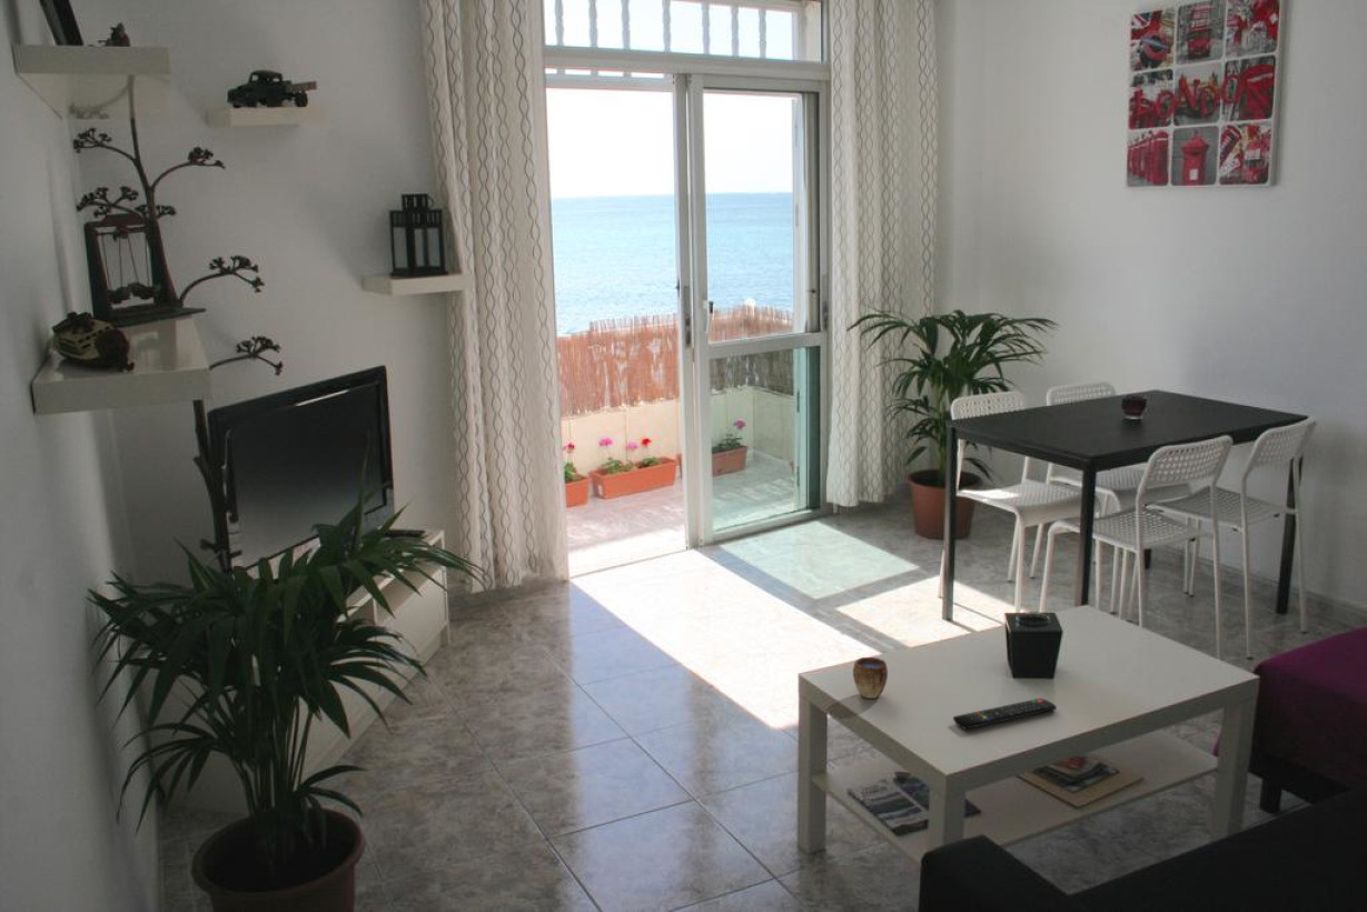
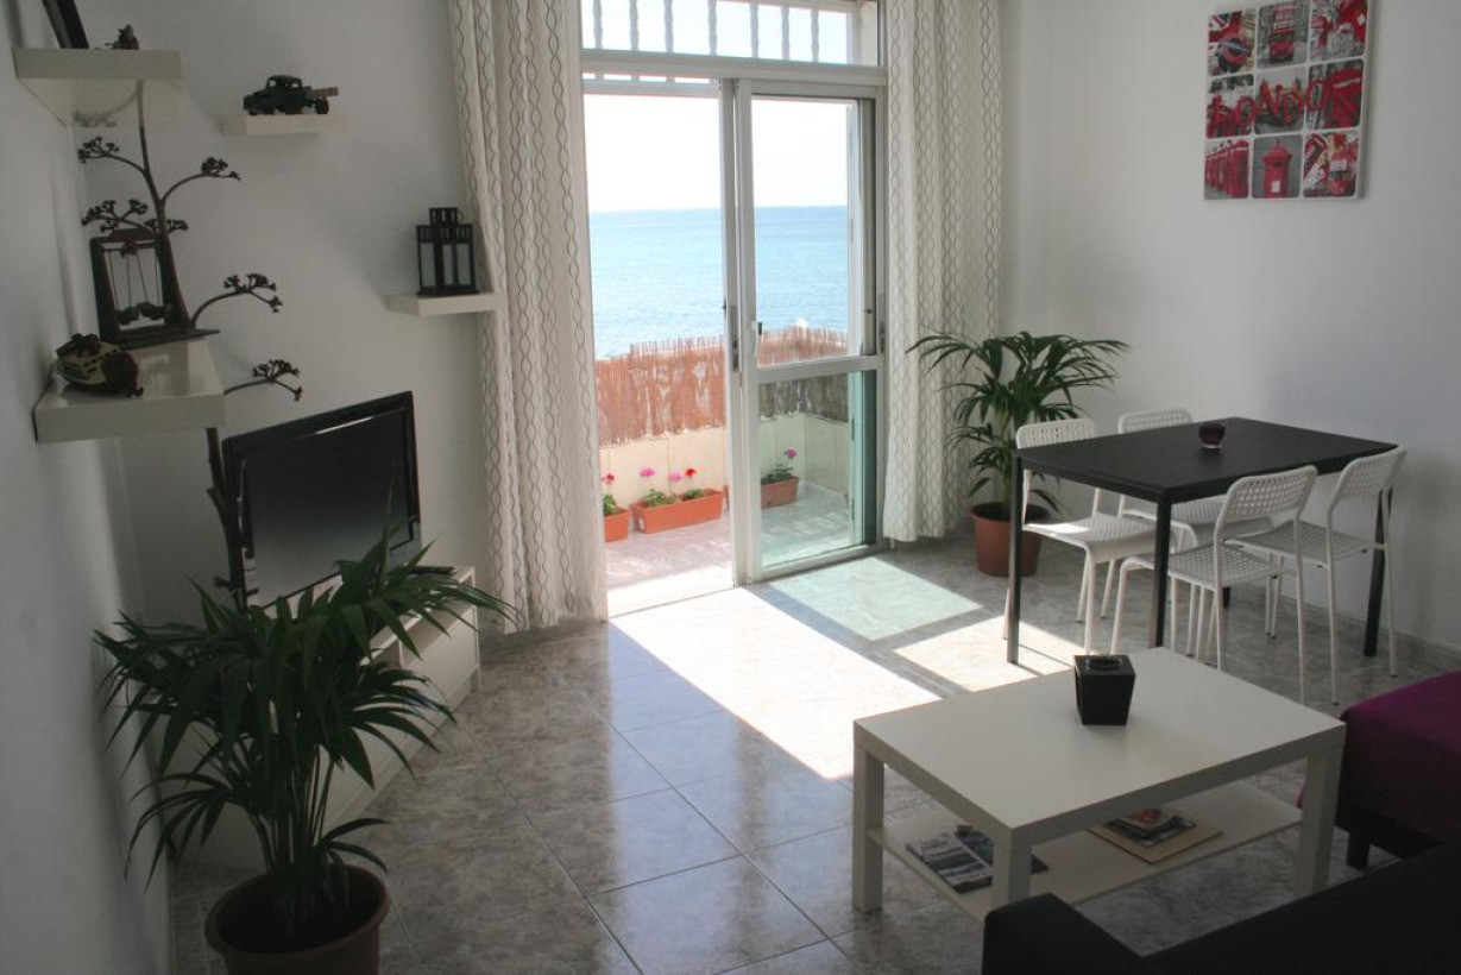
- remote control [952,697,1058,730]
- candle [852,656,889,700]
